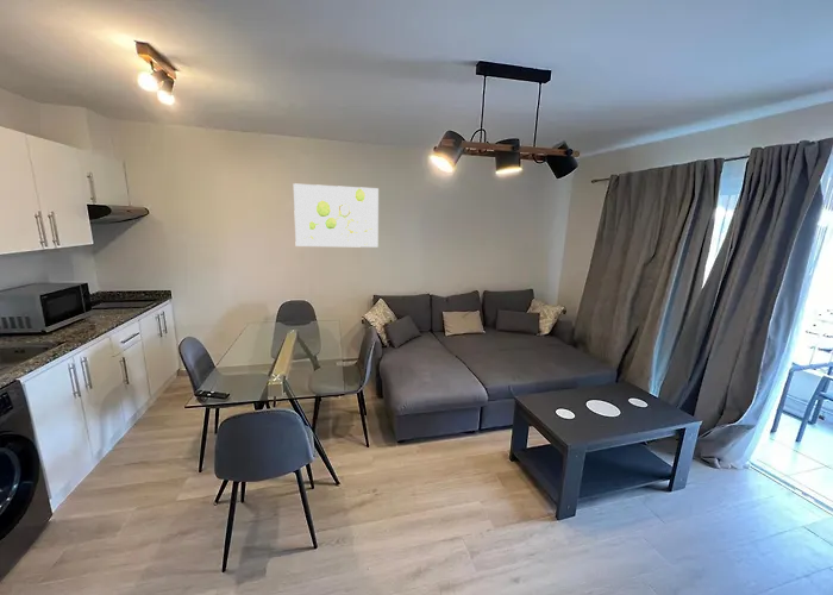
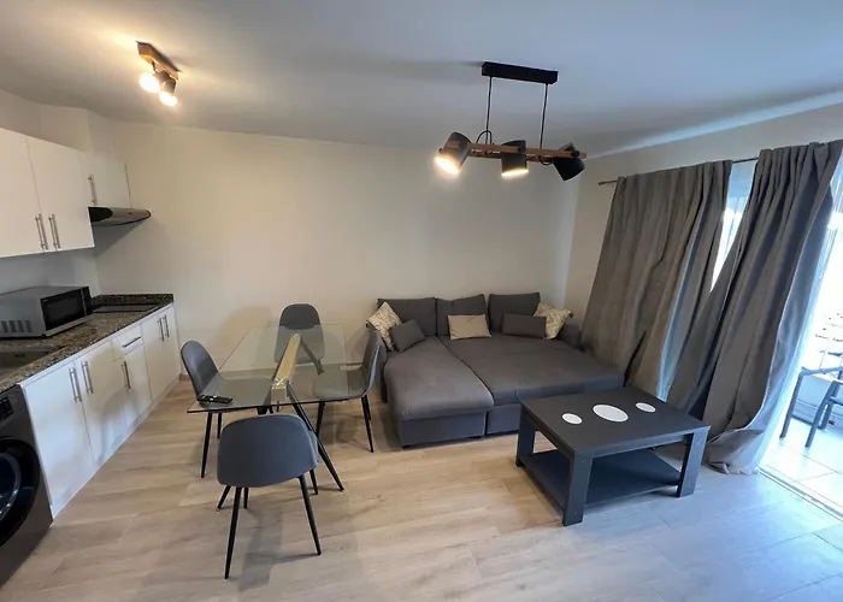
- wall art [293,182,380,249]
